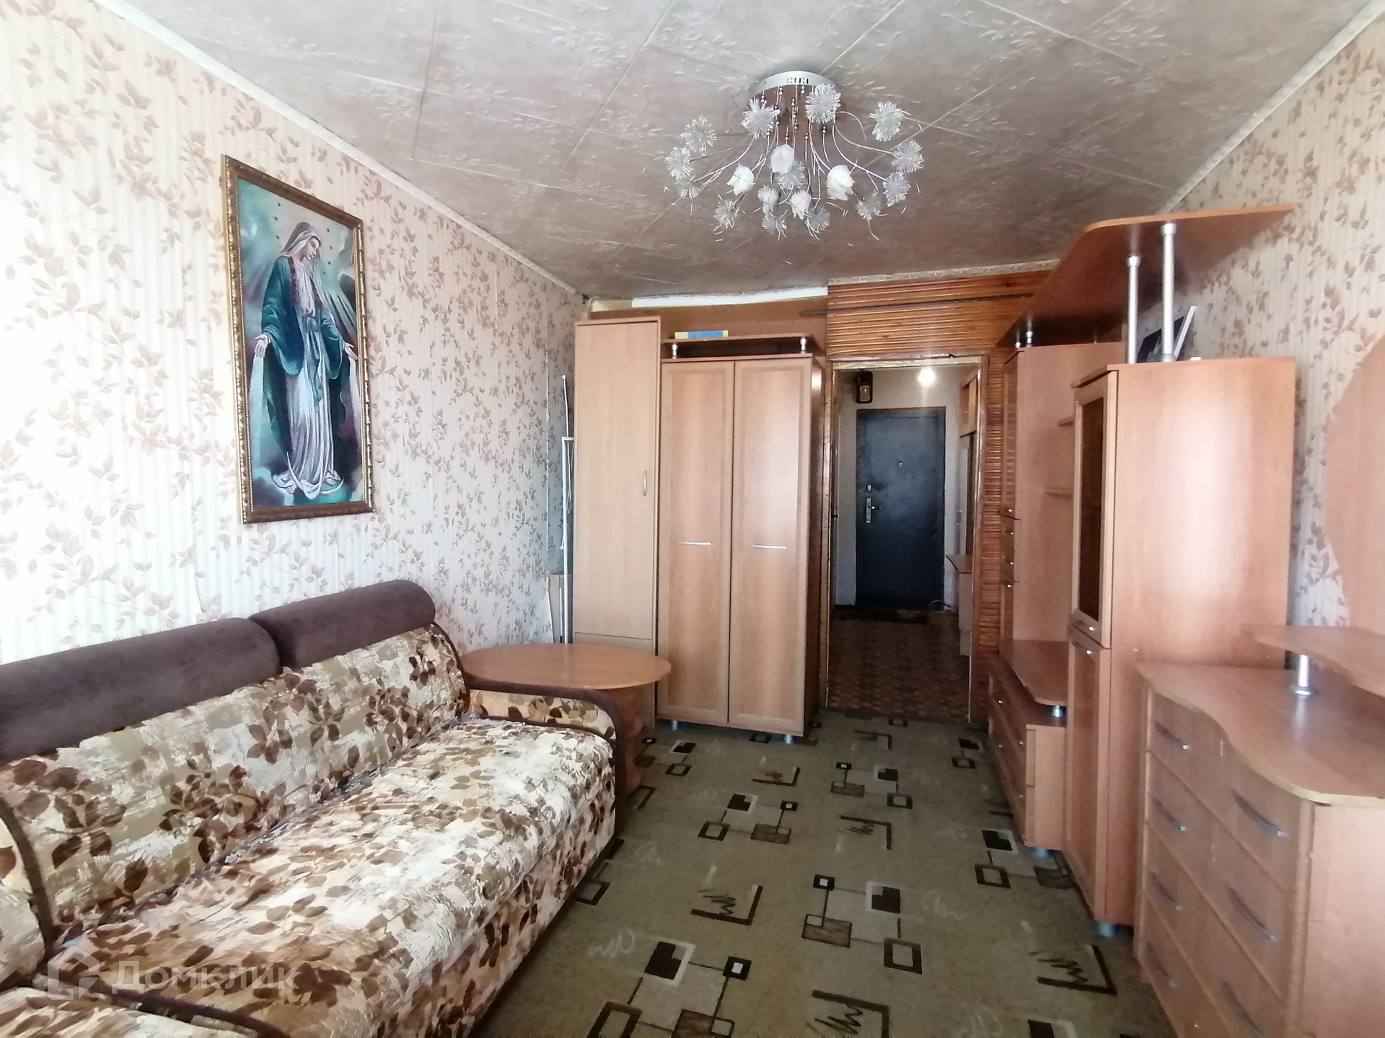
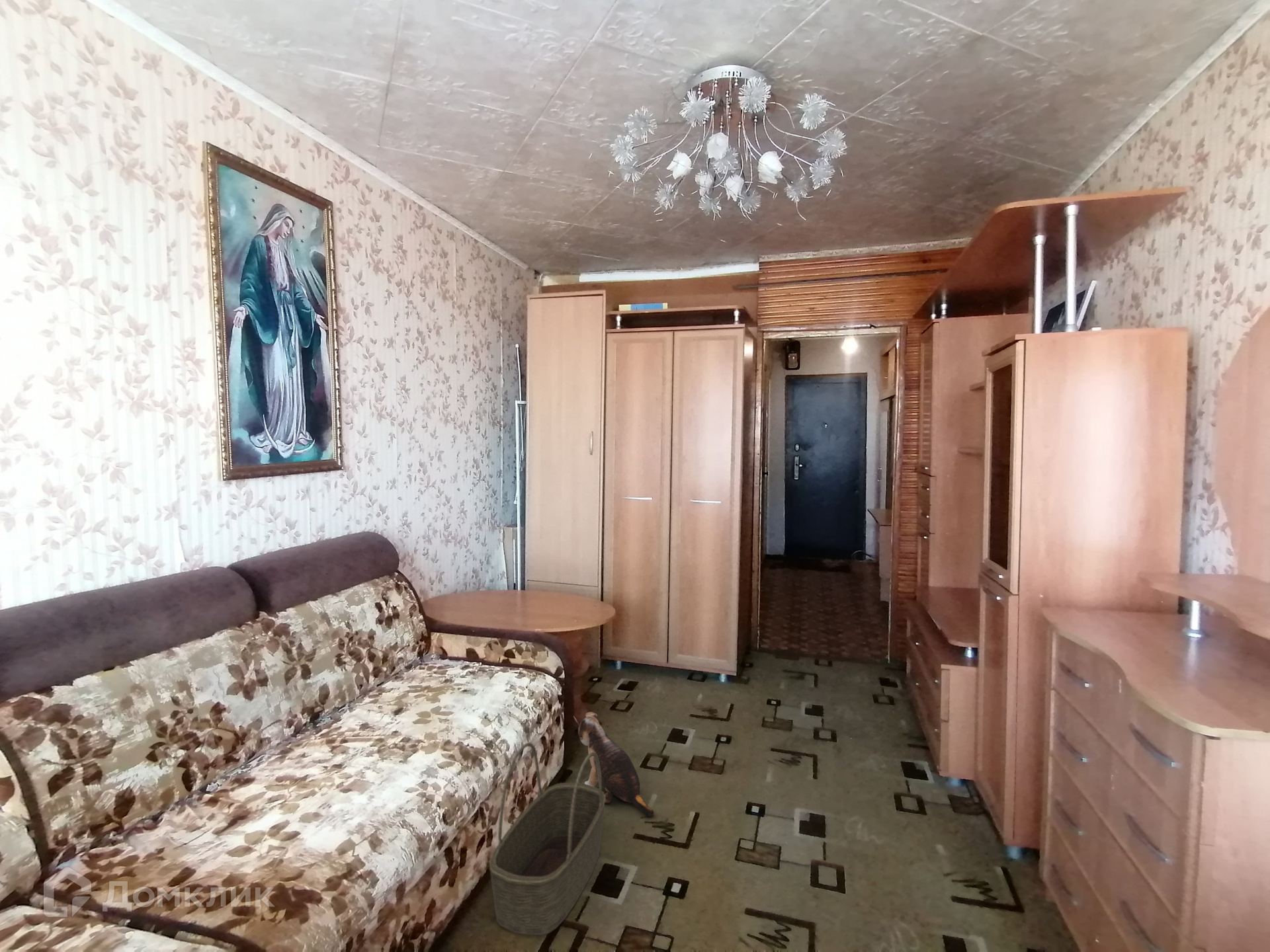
+ plush toy [573,711,654,817]
+ basket [489,742,605,936]
